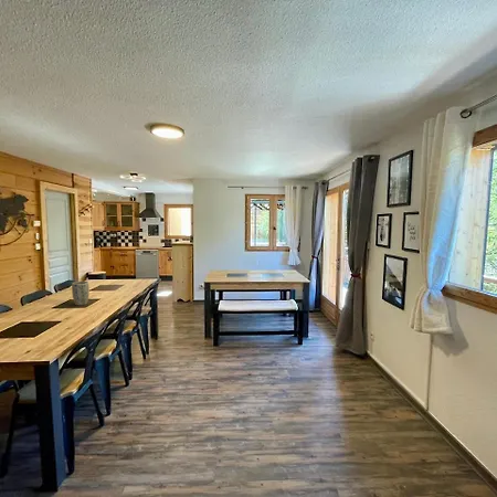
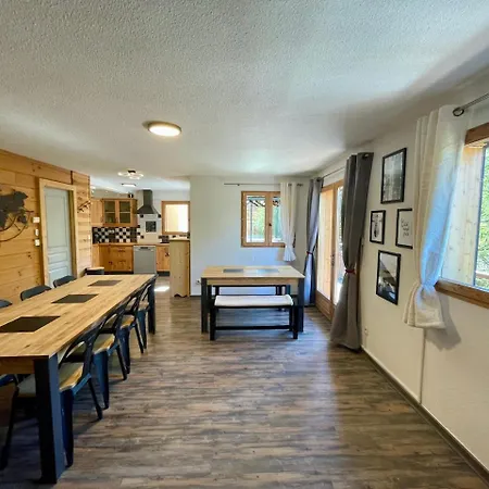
- plant pot [71,281,91,306]
